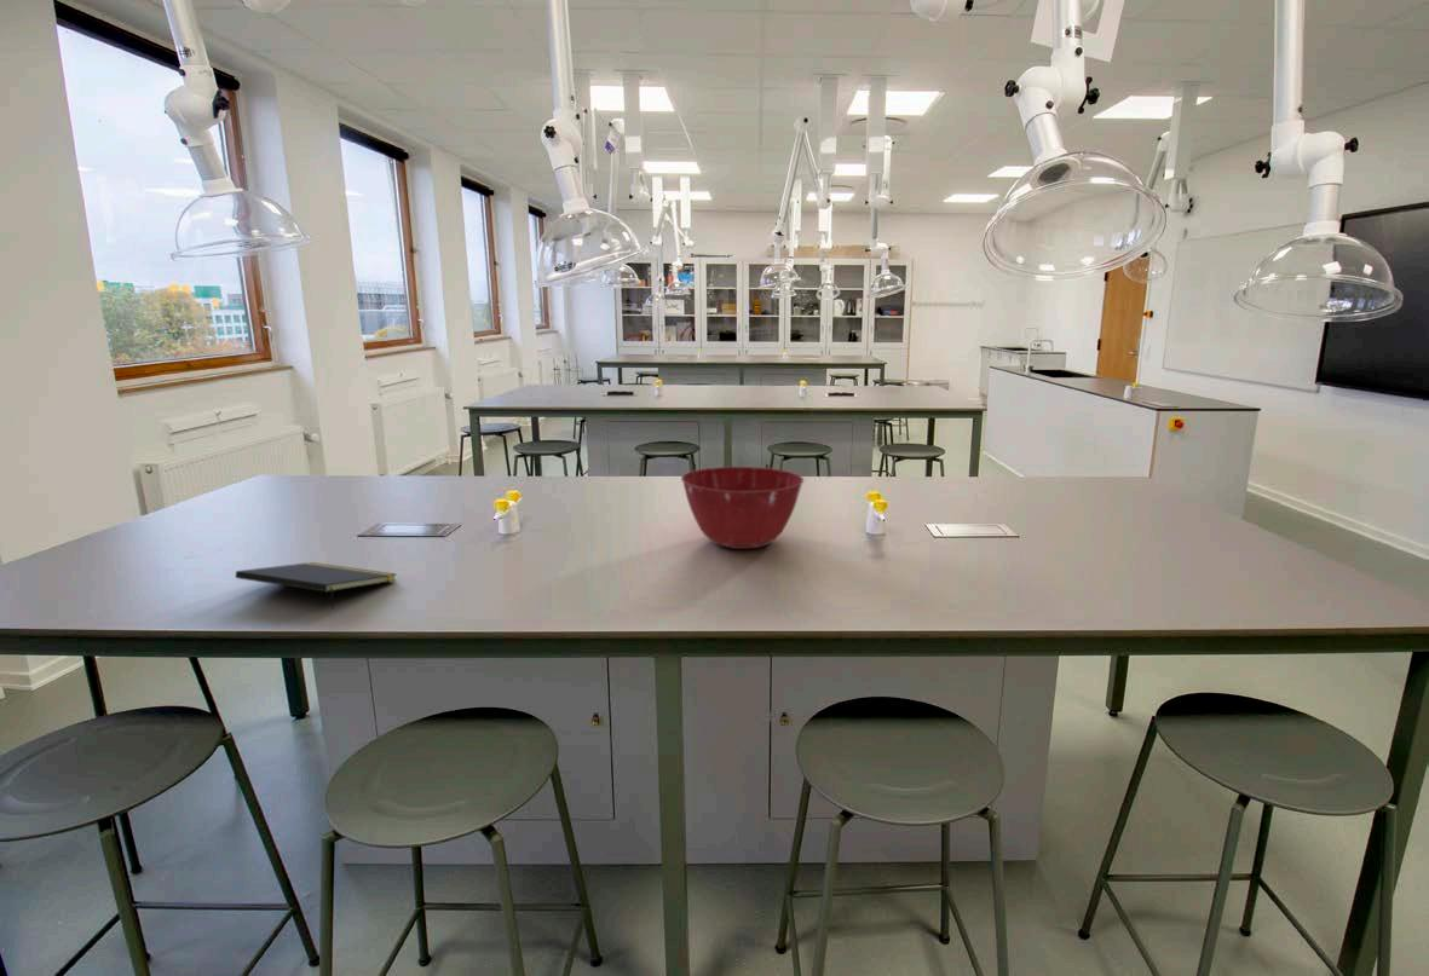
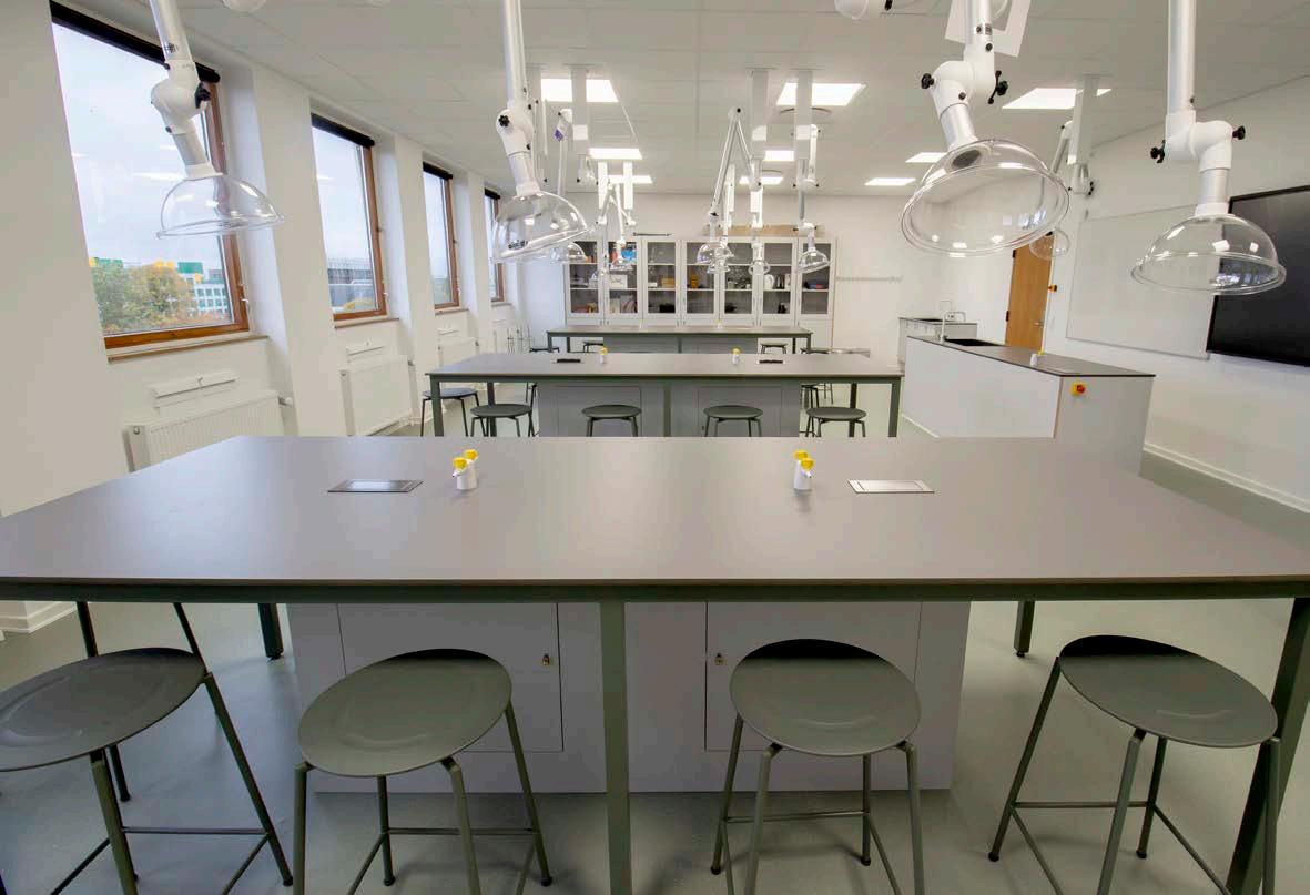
- mixing bowl [680,466,805,550]
- notepad [235,561,398,610]
